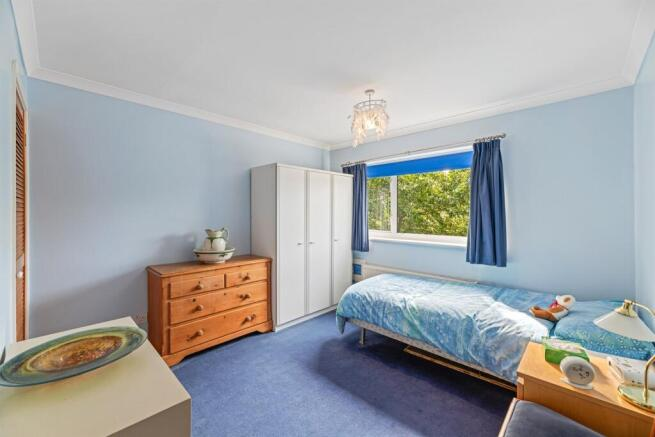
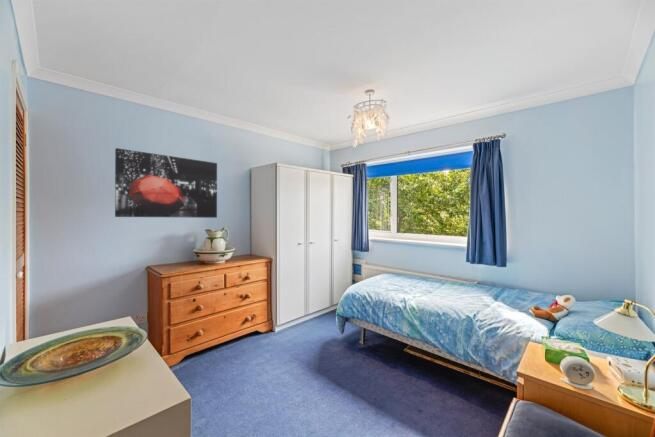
+ wall art [114,147,218,219]
